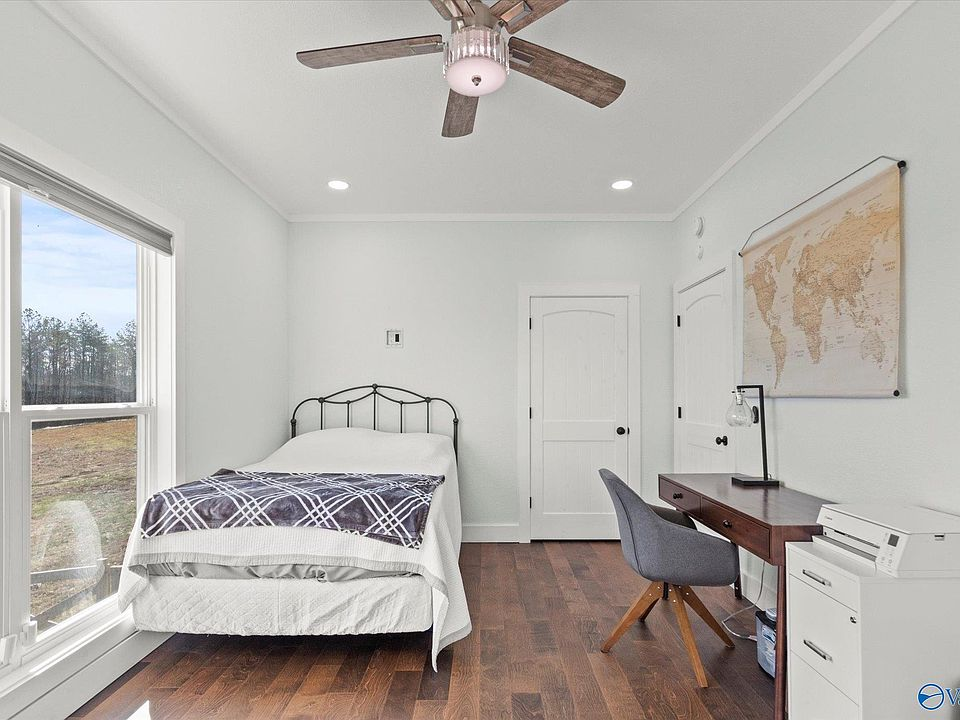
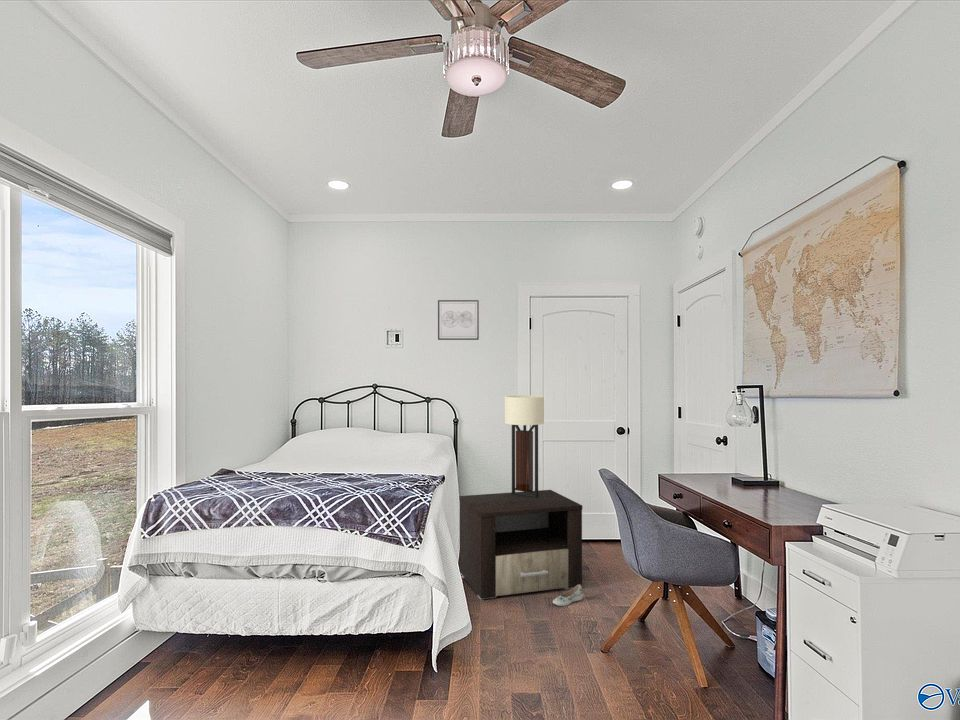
+ shoe [552,585,584,607]
+ wall sconce [504,394,545,498]
+ nightstand [458,489,583,600]
+ wall art [437,299,480,341]
